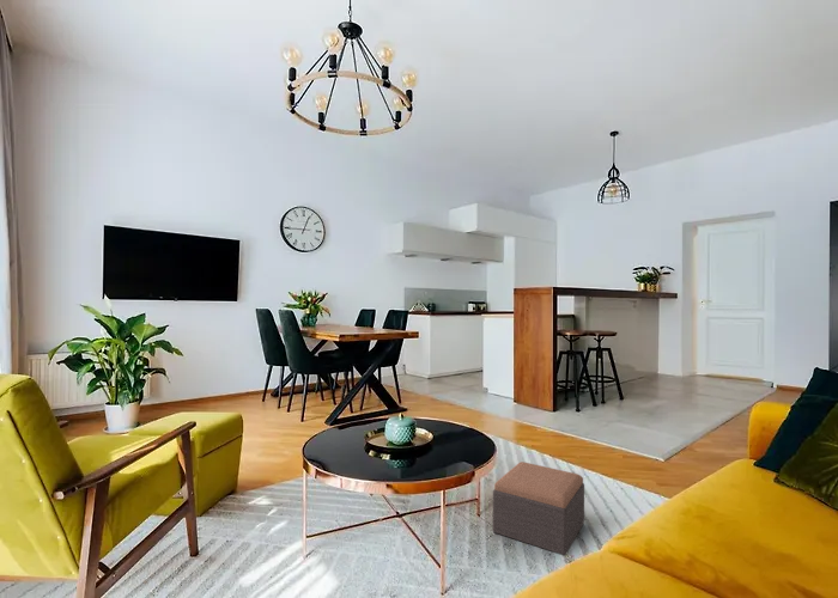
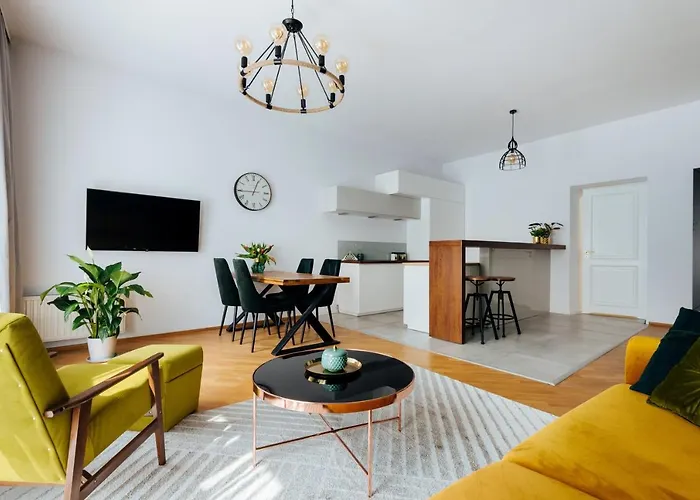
- footstool [492,460,585,556]
